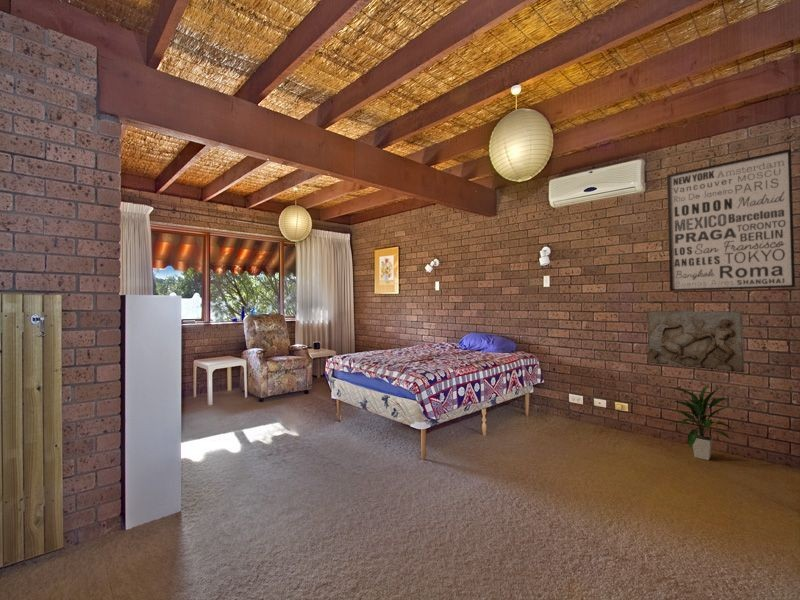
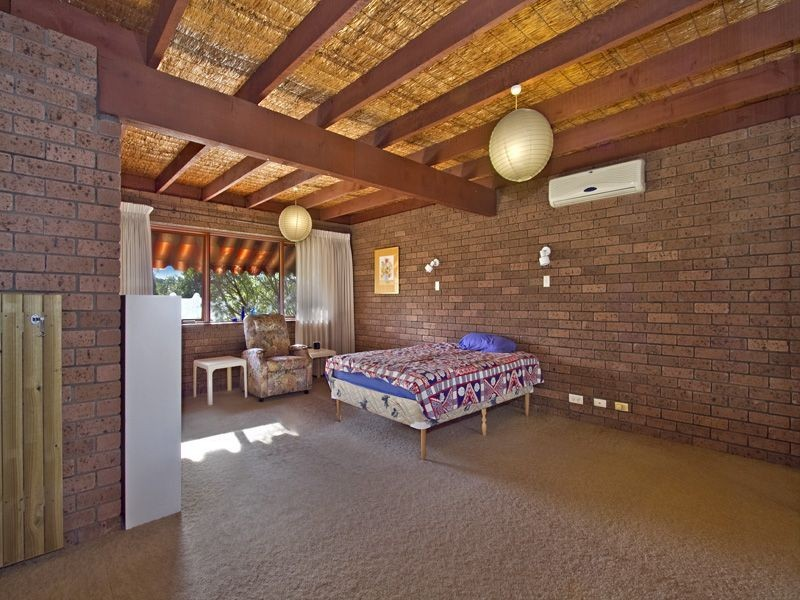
- wall art [666,148,796,292]
- relief sculpture [646,310,745,373]
- indoor plant [666,383,736,461]
